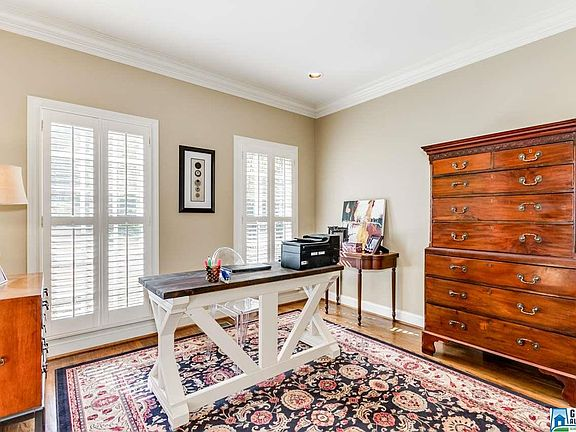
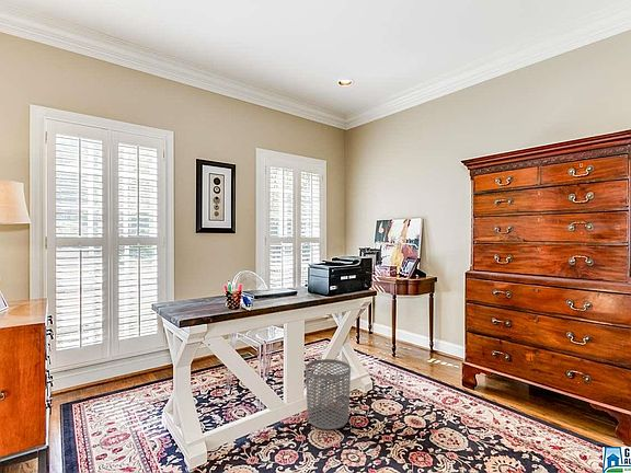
+ waste bin [305,358,352,430]
